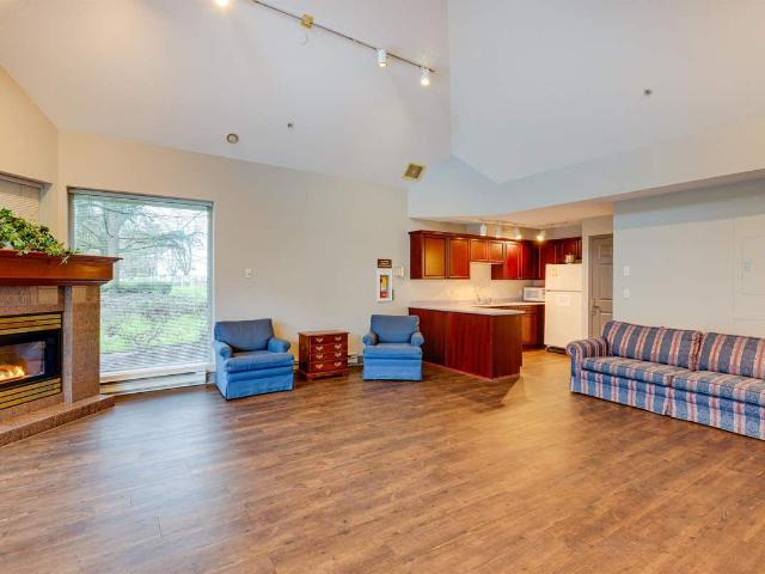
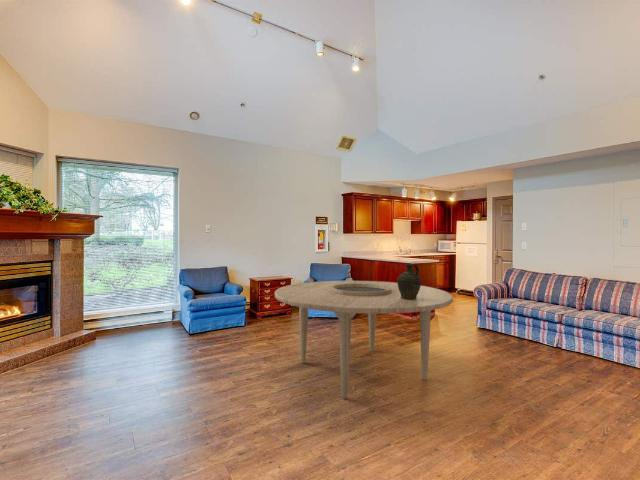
+ ceramic jug [396,263,422,299]
+ dining table [274,280,454,399]
